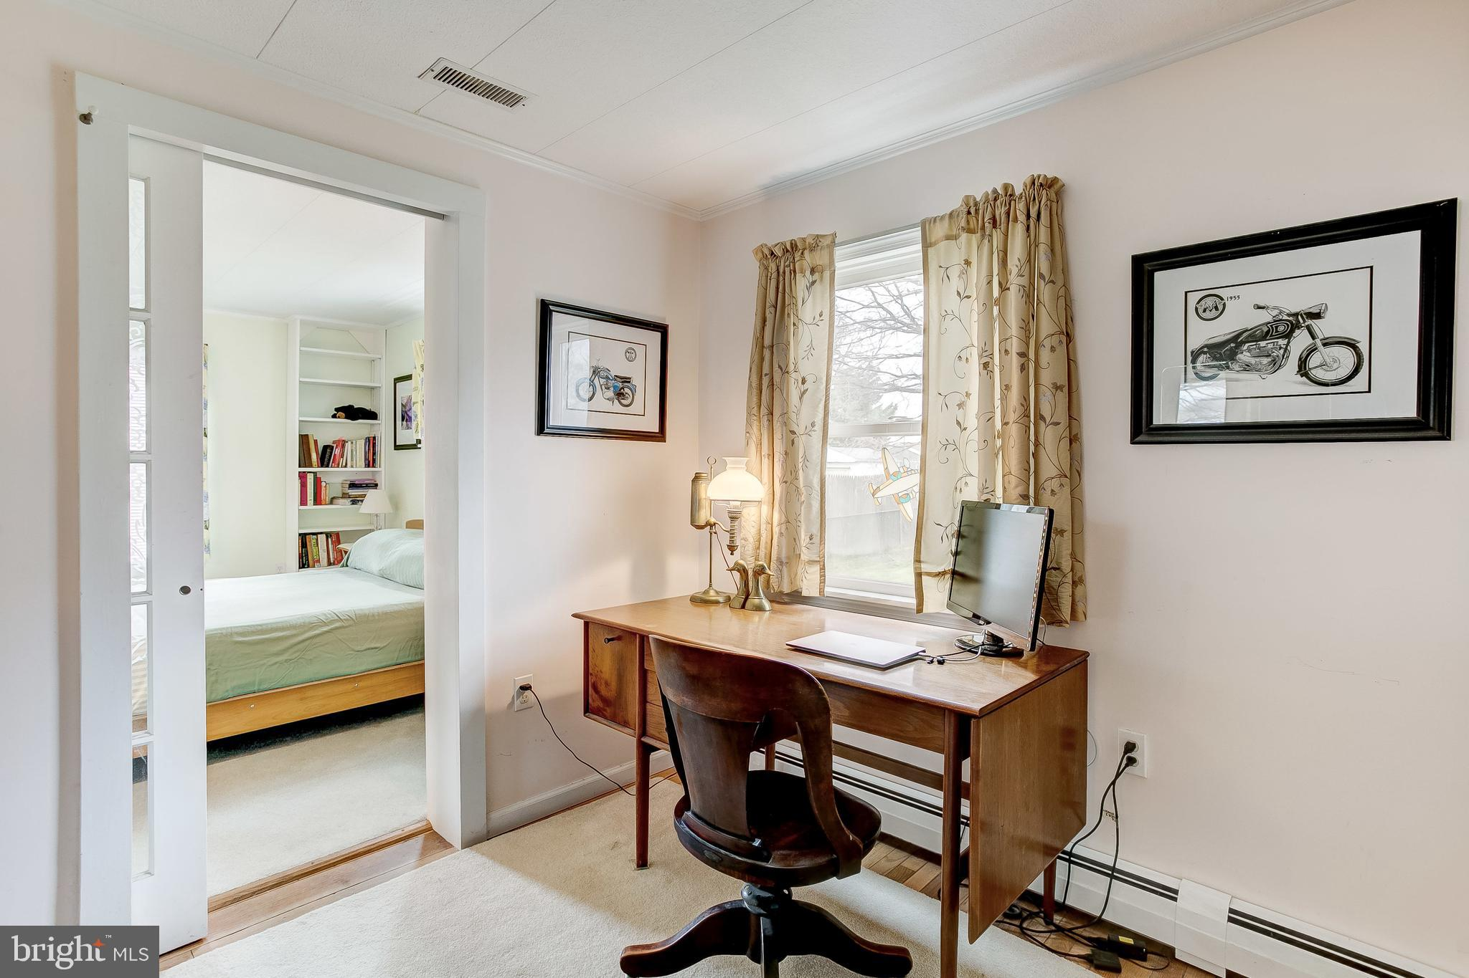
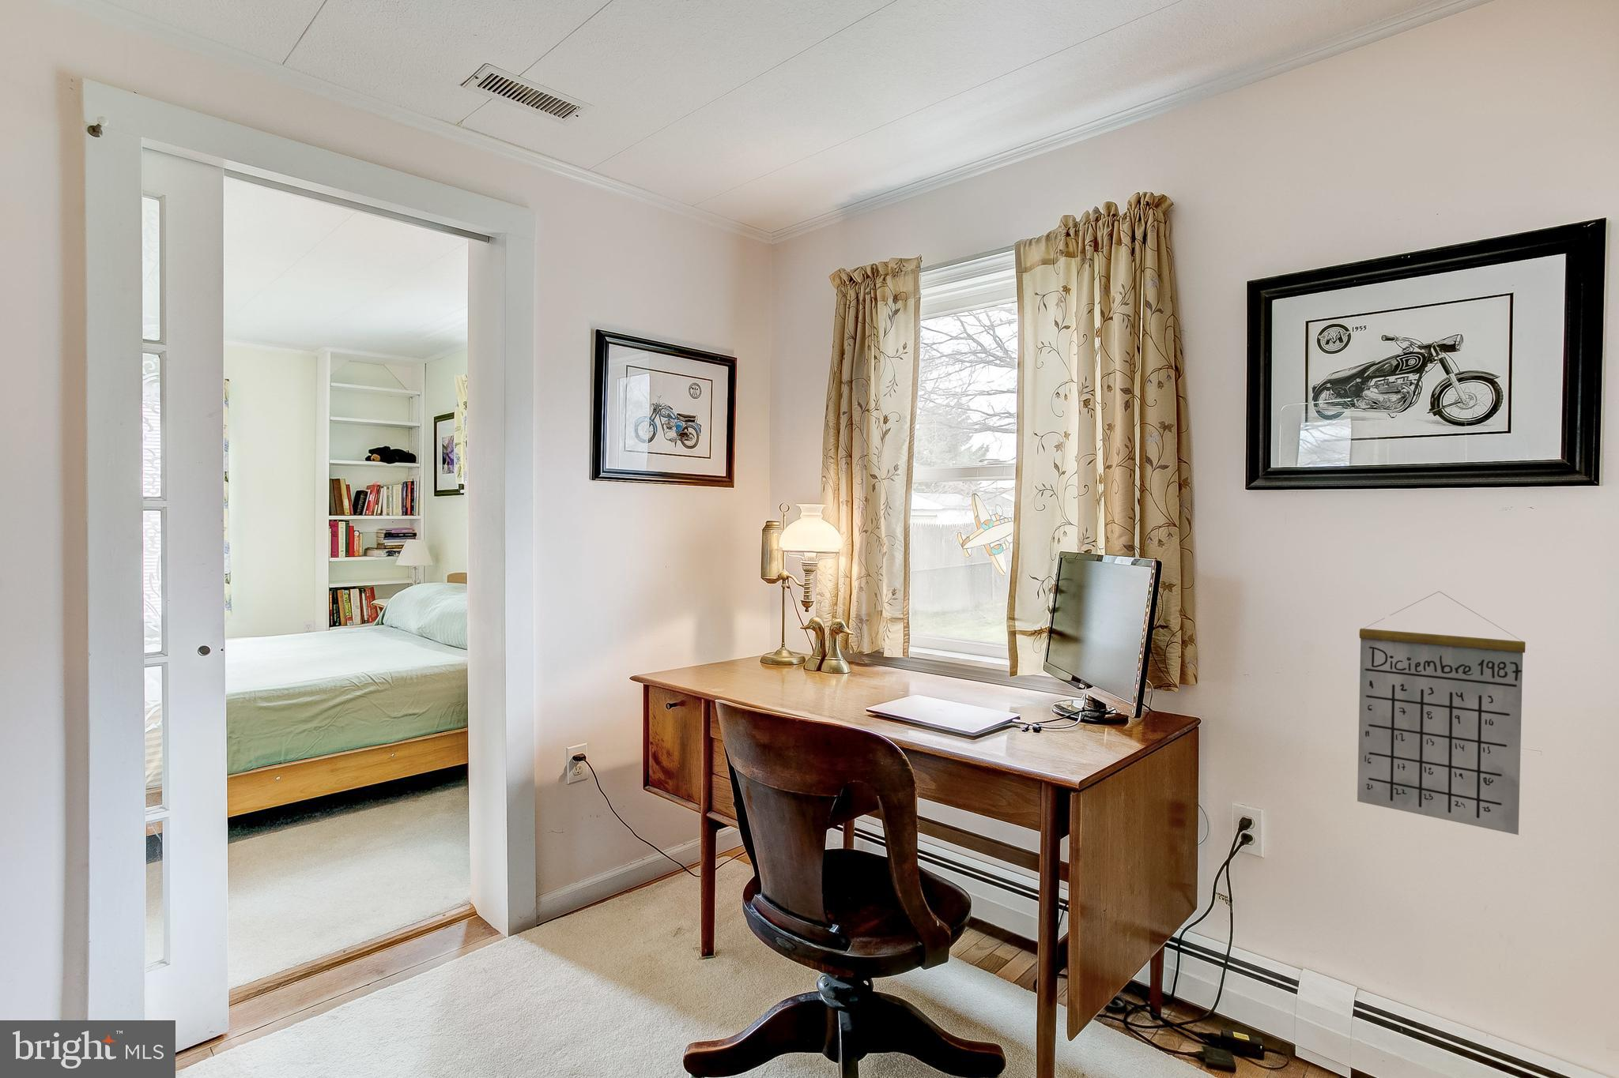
+ calendar [1357,591,1526,835]
